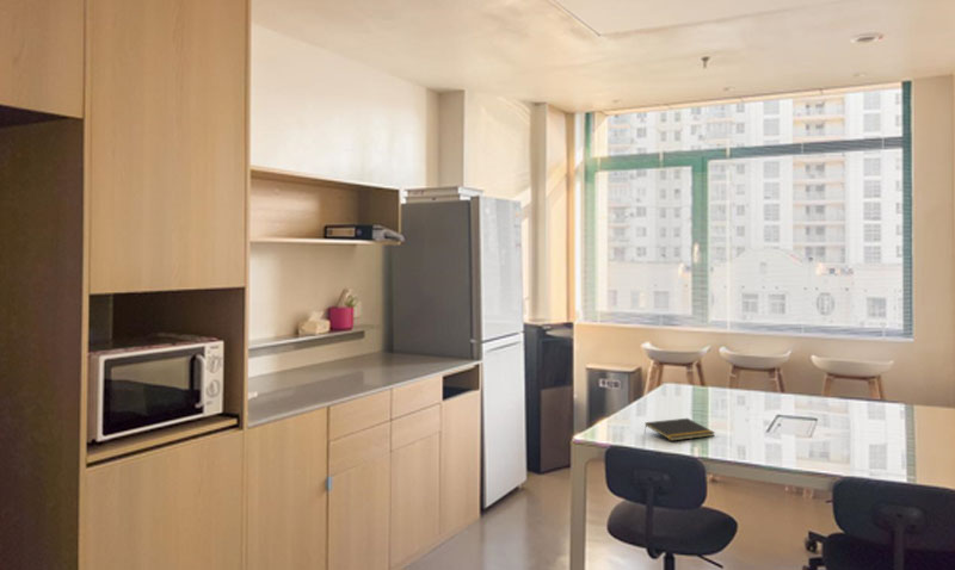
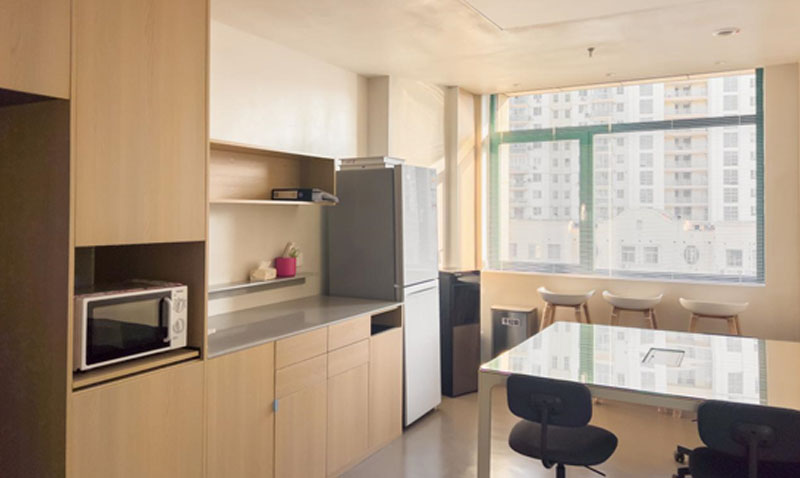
- notepad [643,417,716,442]
